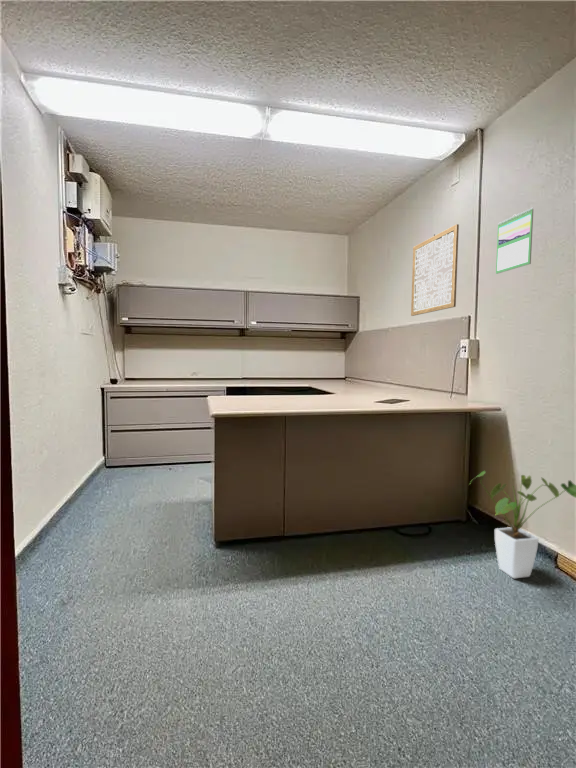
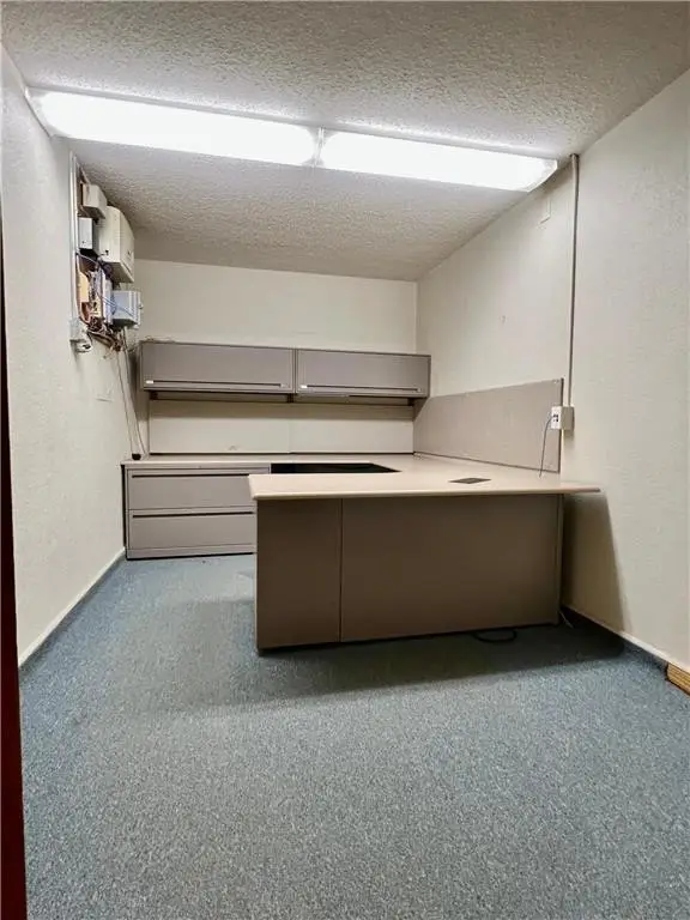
- house plant [468,470,576,579]
- calendar [495,207,534,275]
- wall art [410,223,460,317]
